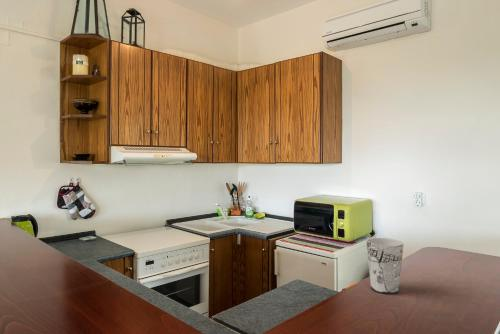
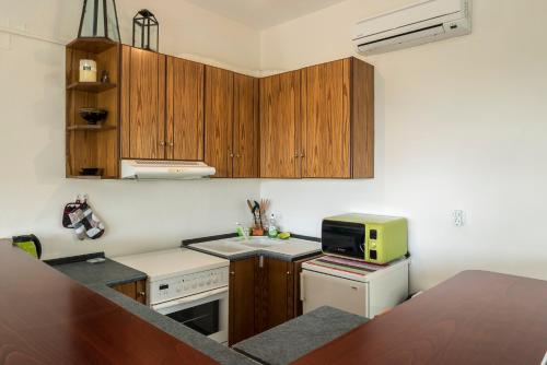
- cup [365,237,405,295]
